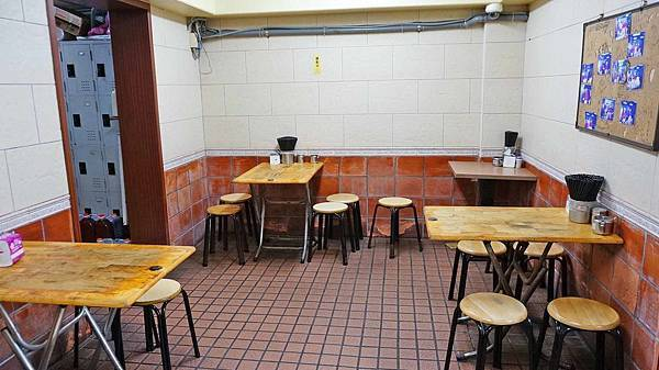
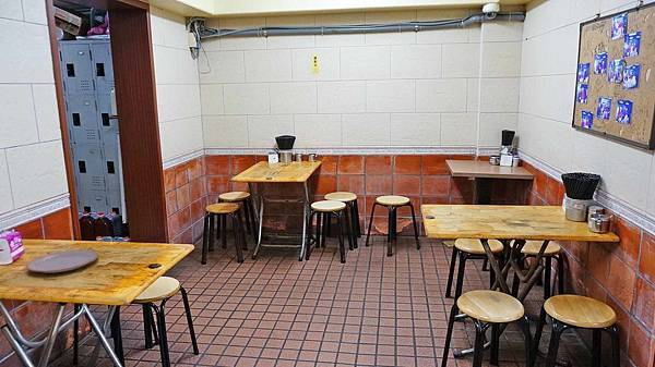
+ plate [25,249,99,273]
